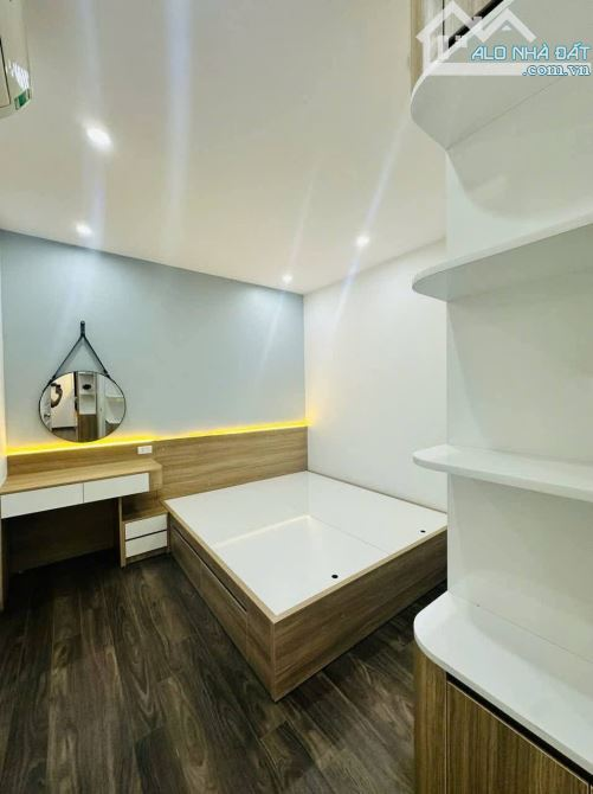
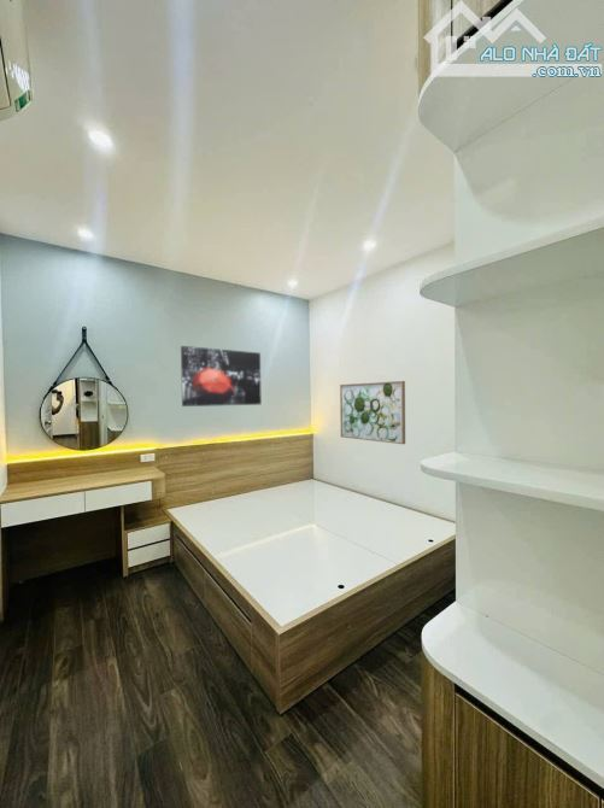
+ wall art [180,345,263,408]
+ wall art [339,380,406,445]
